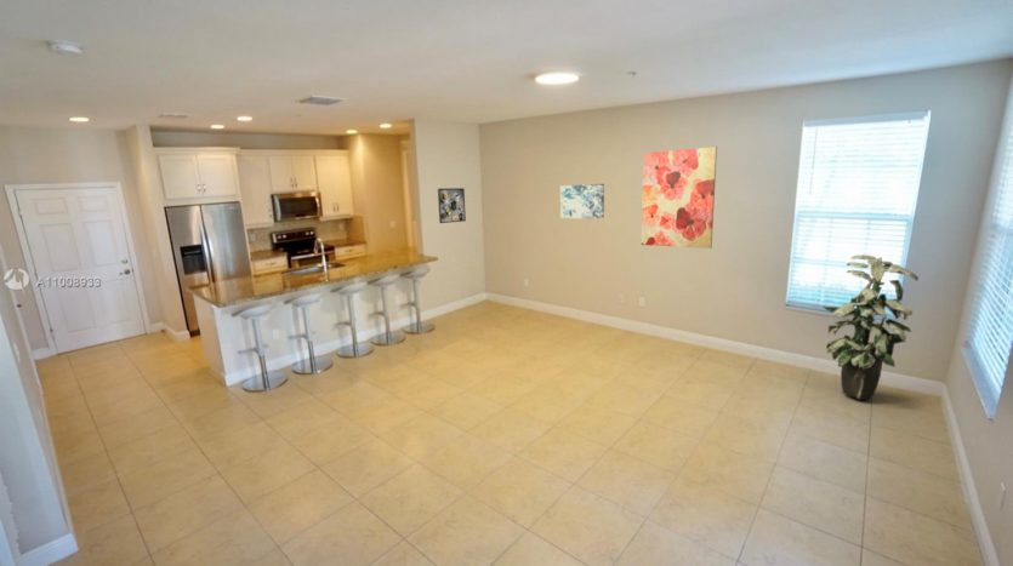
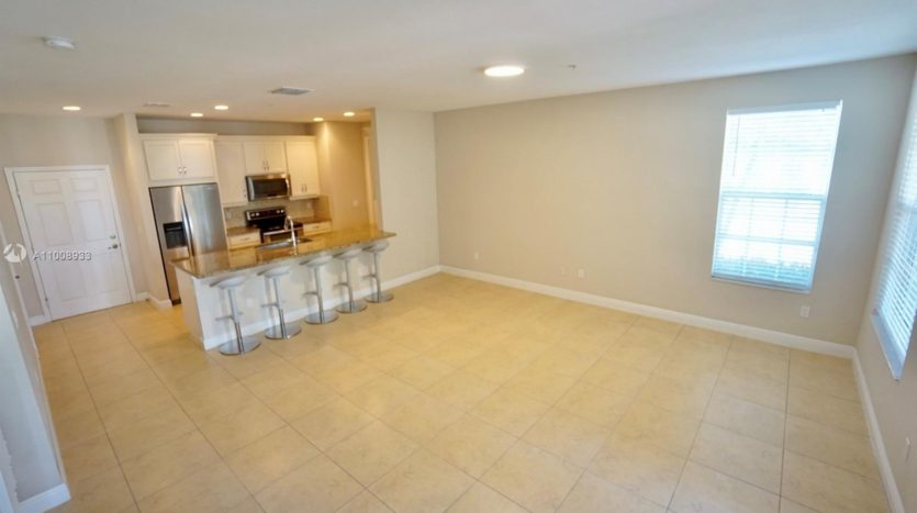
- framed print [437,187,467,224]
- indoor plant [820,253,920,401]
- wall art [559,183,605,219]
- wall art [641,145,718,250]
